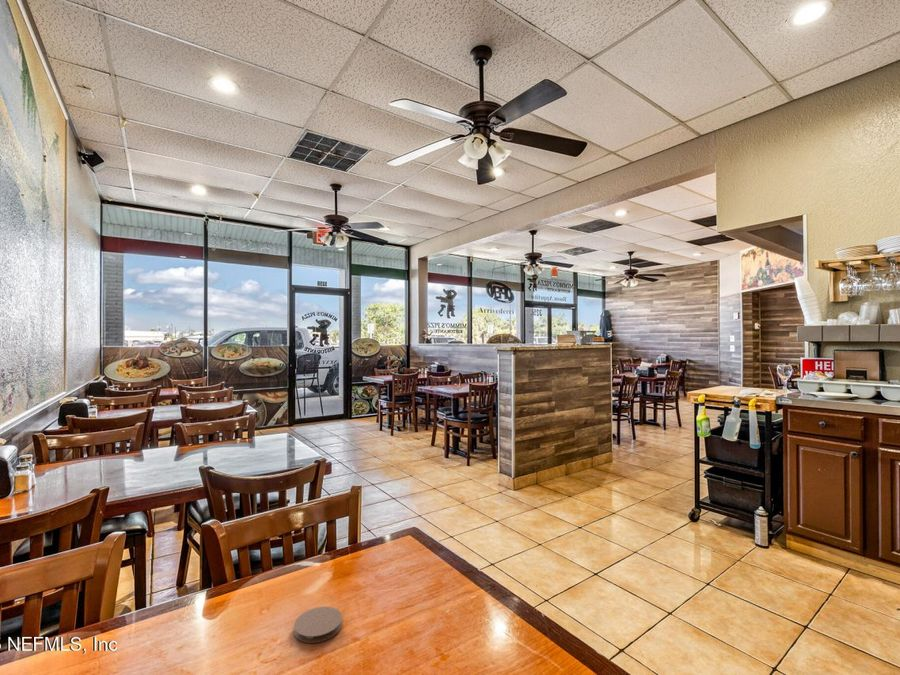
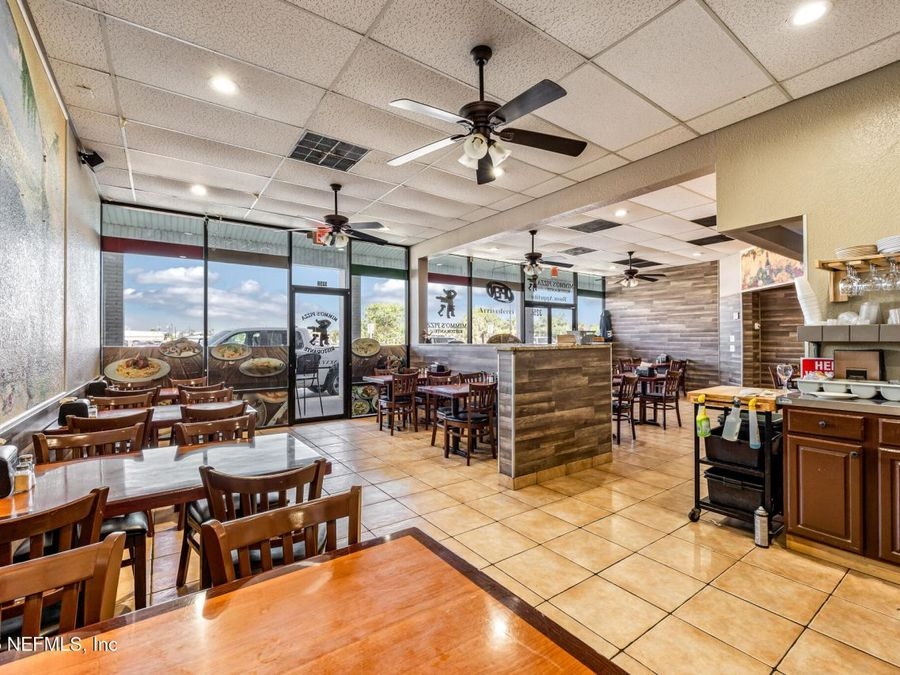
- coaster [293,606,343,644]
